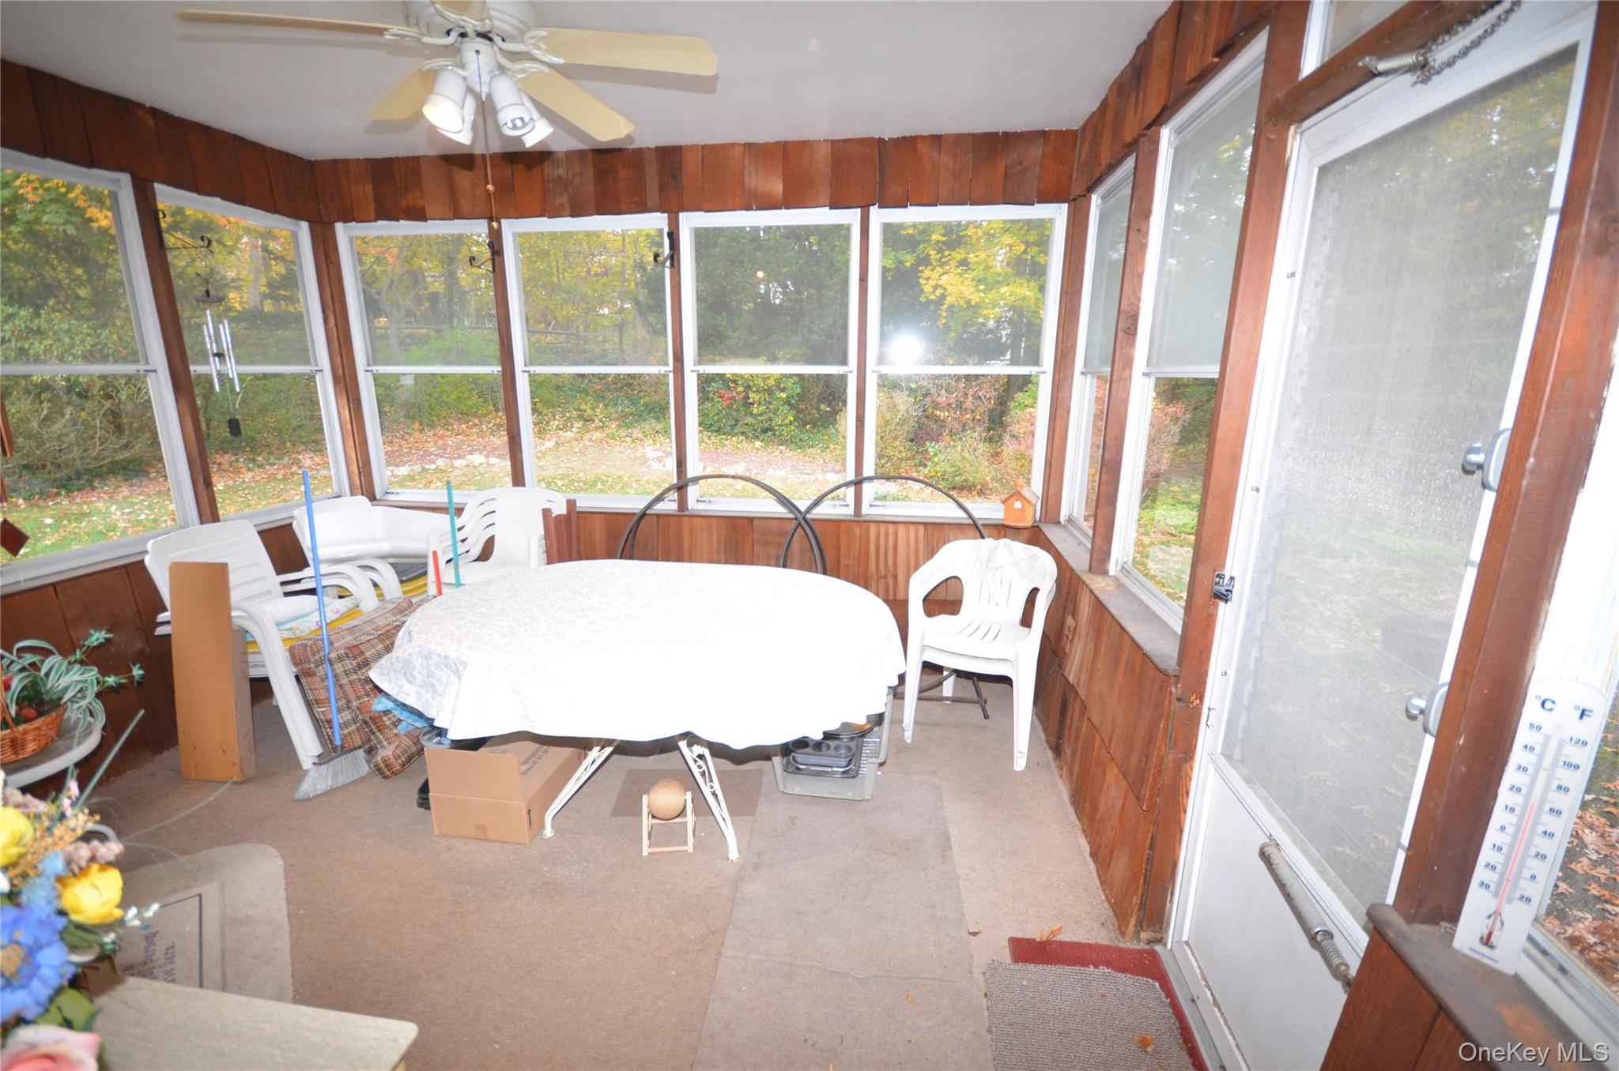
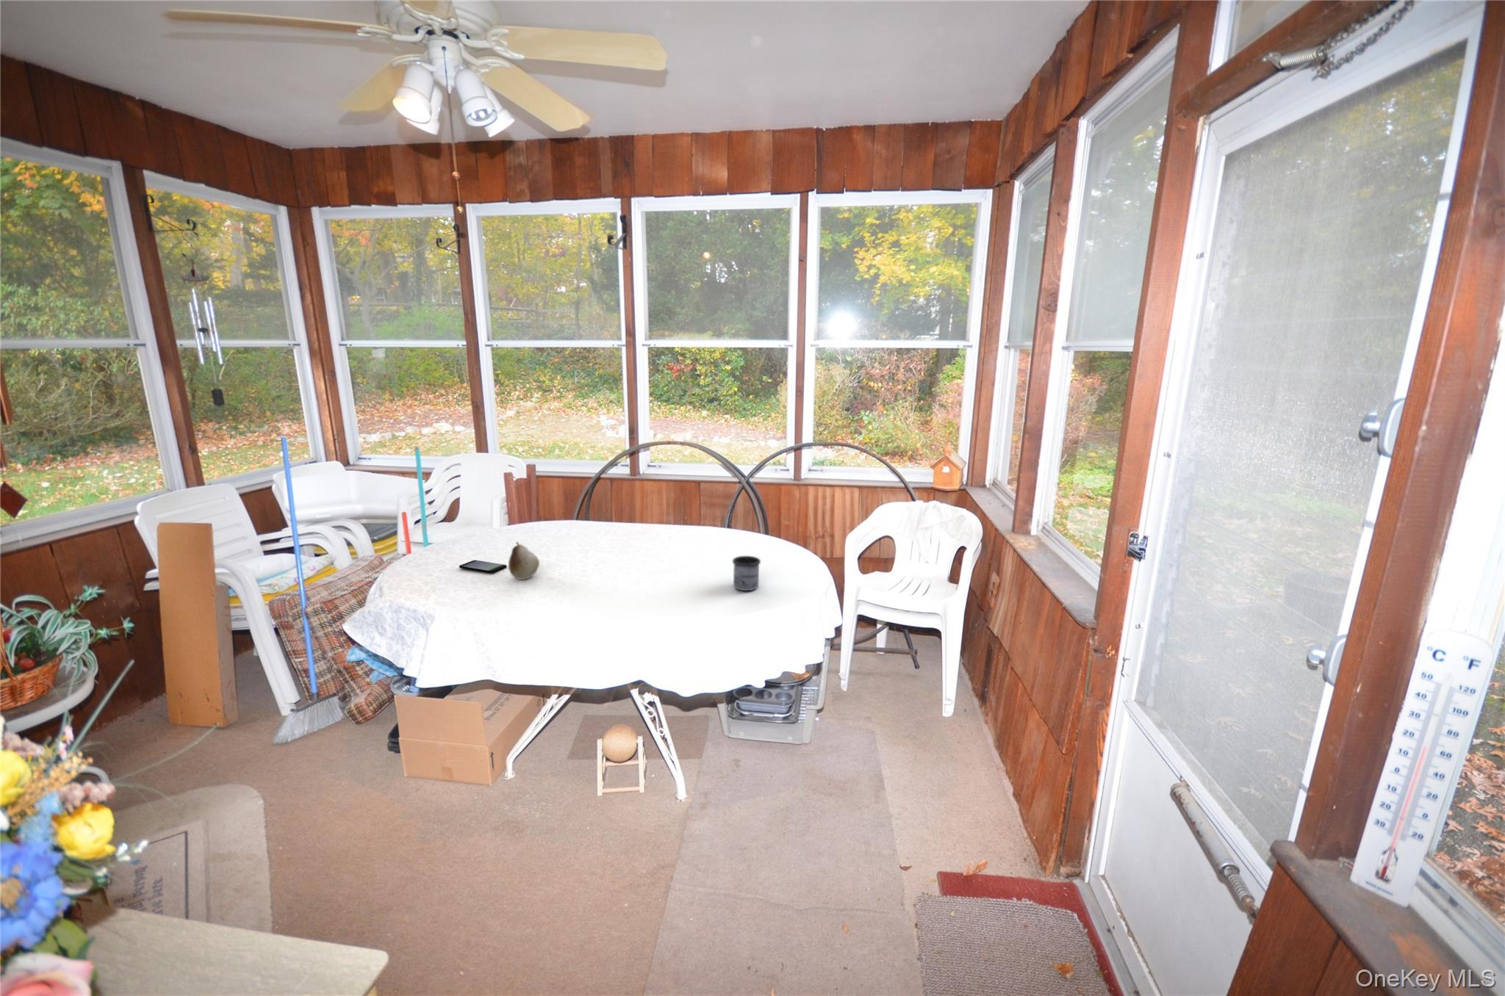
+ fruit [508,541,540,580]
+ mug [731,556,761,591]
+ smartphone [459,560,508,574]
